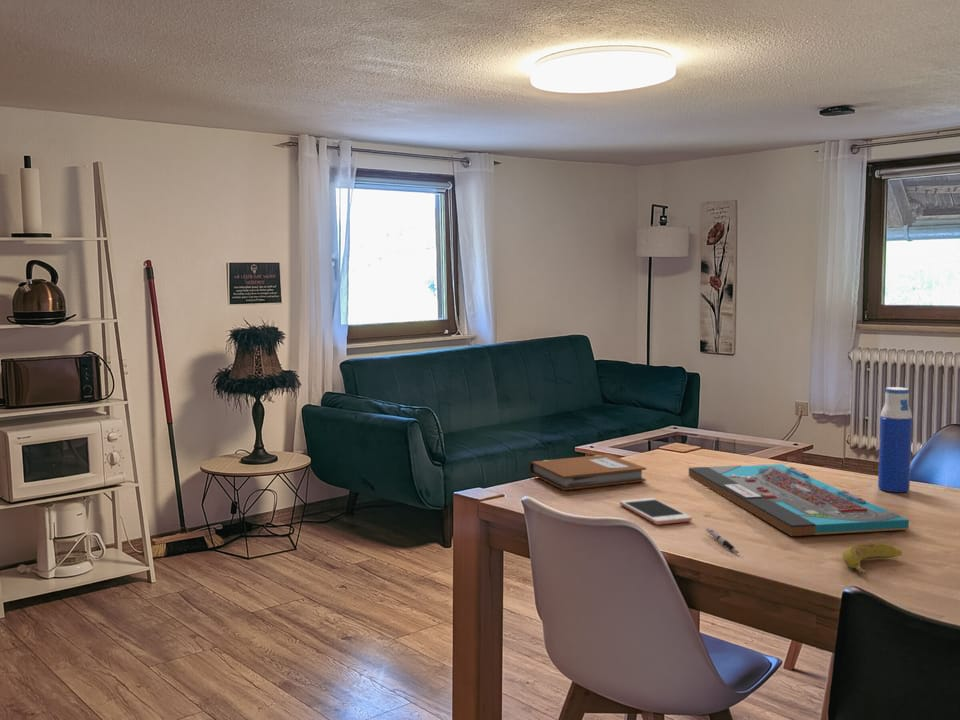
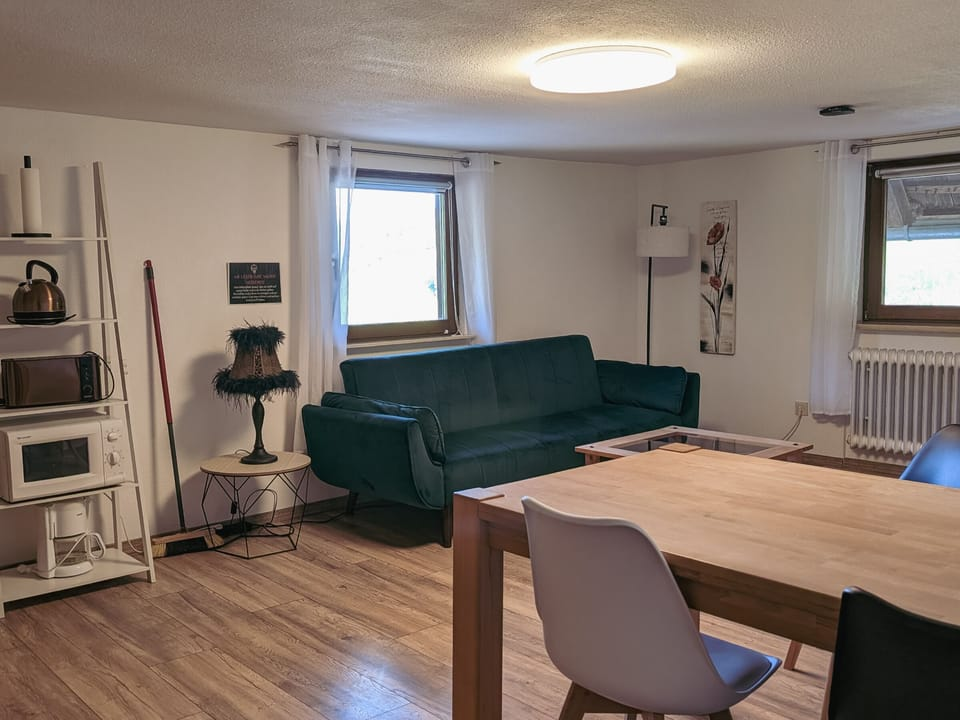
- notebook [529,453,647,491]
- cell phone [619,497,693,525]
- pen [705,527,739,554]
- banana [841,542,903,575]
- water bottle [877,386,913,493]
- board game [688,463,910,537]
